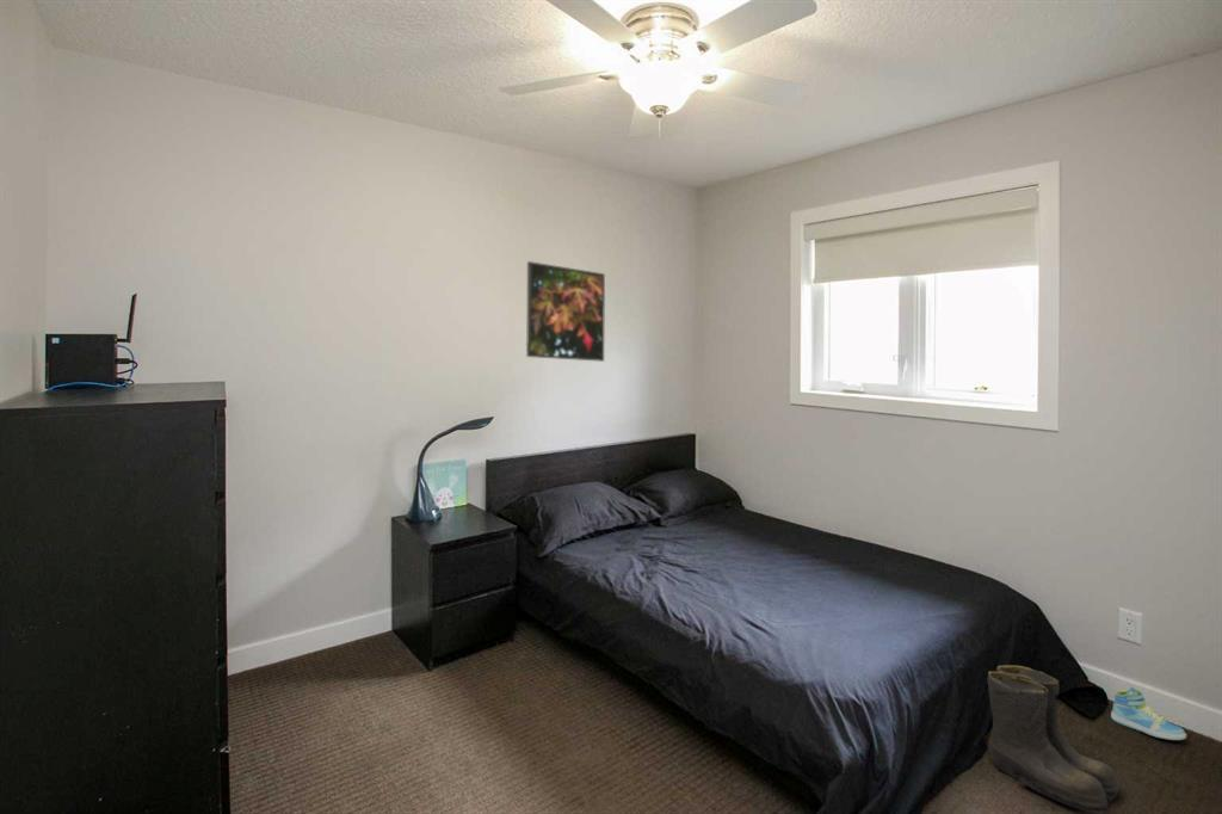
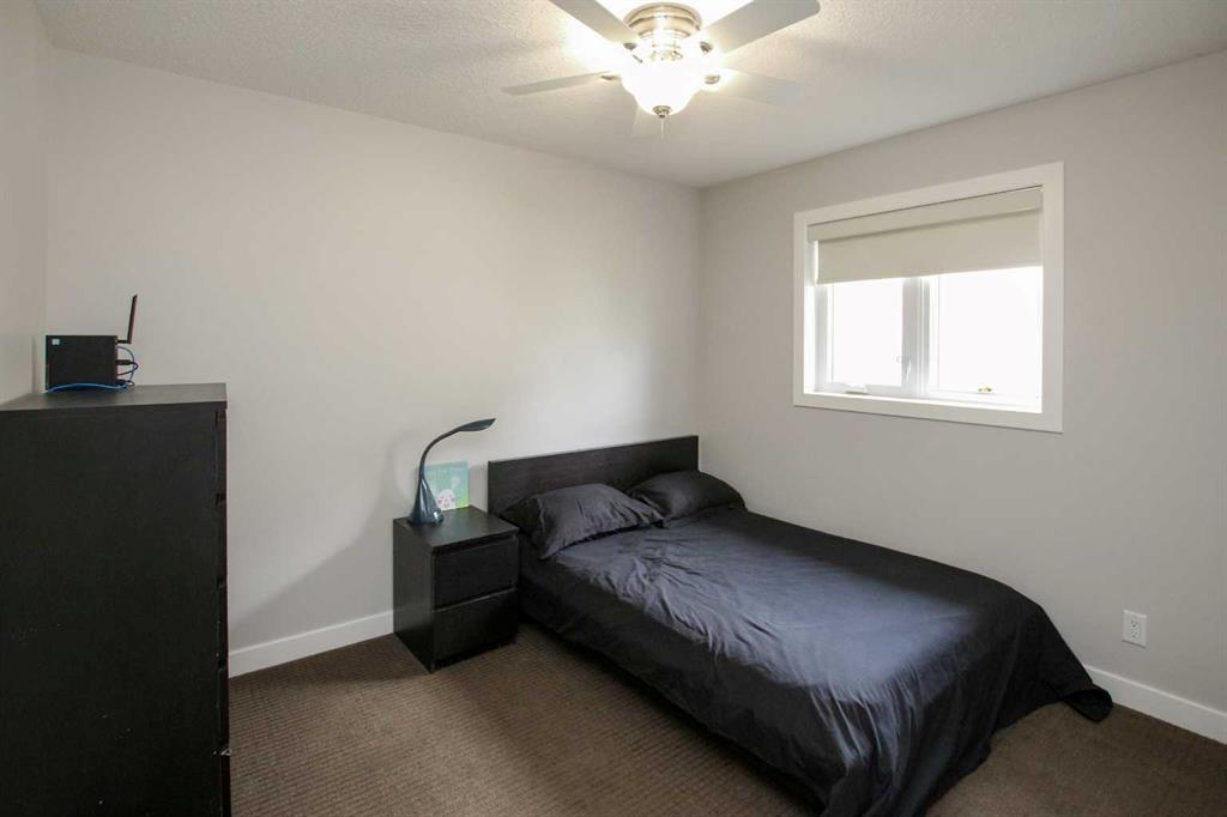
- sneaker [1110,686,1187,741]
- boots [987,664,1122,814]
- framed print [525,260,606,363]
